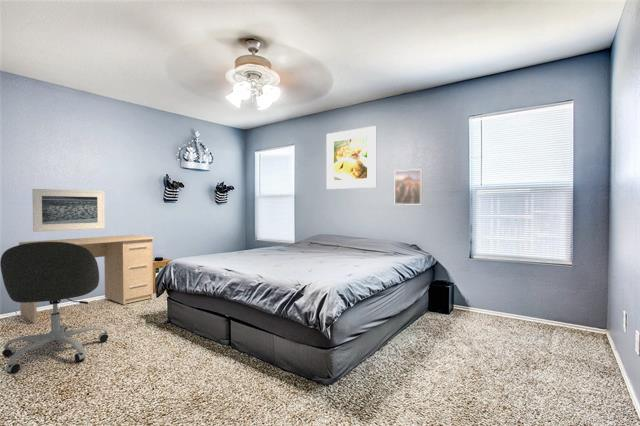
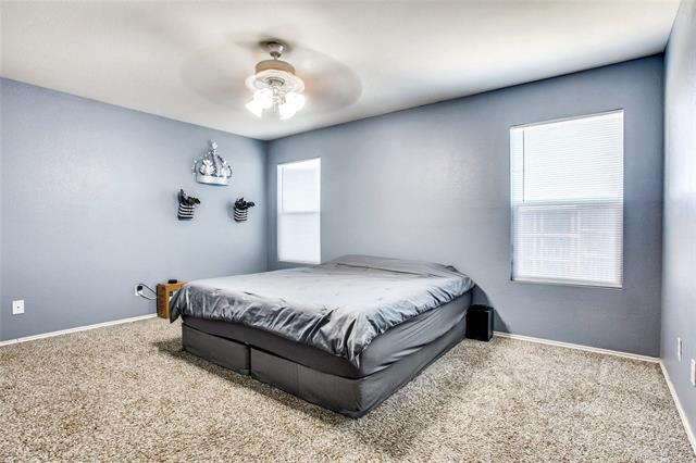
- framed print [325,125,377,190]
- desk [18,234,155,325]
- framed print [31,188,106,233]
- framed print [394,168,423,206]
- office chair [0,242,110,375]
